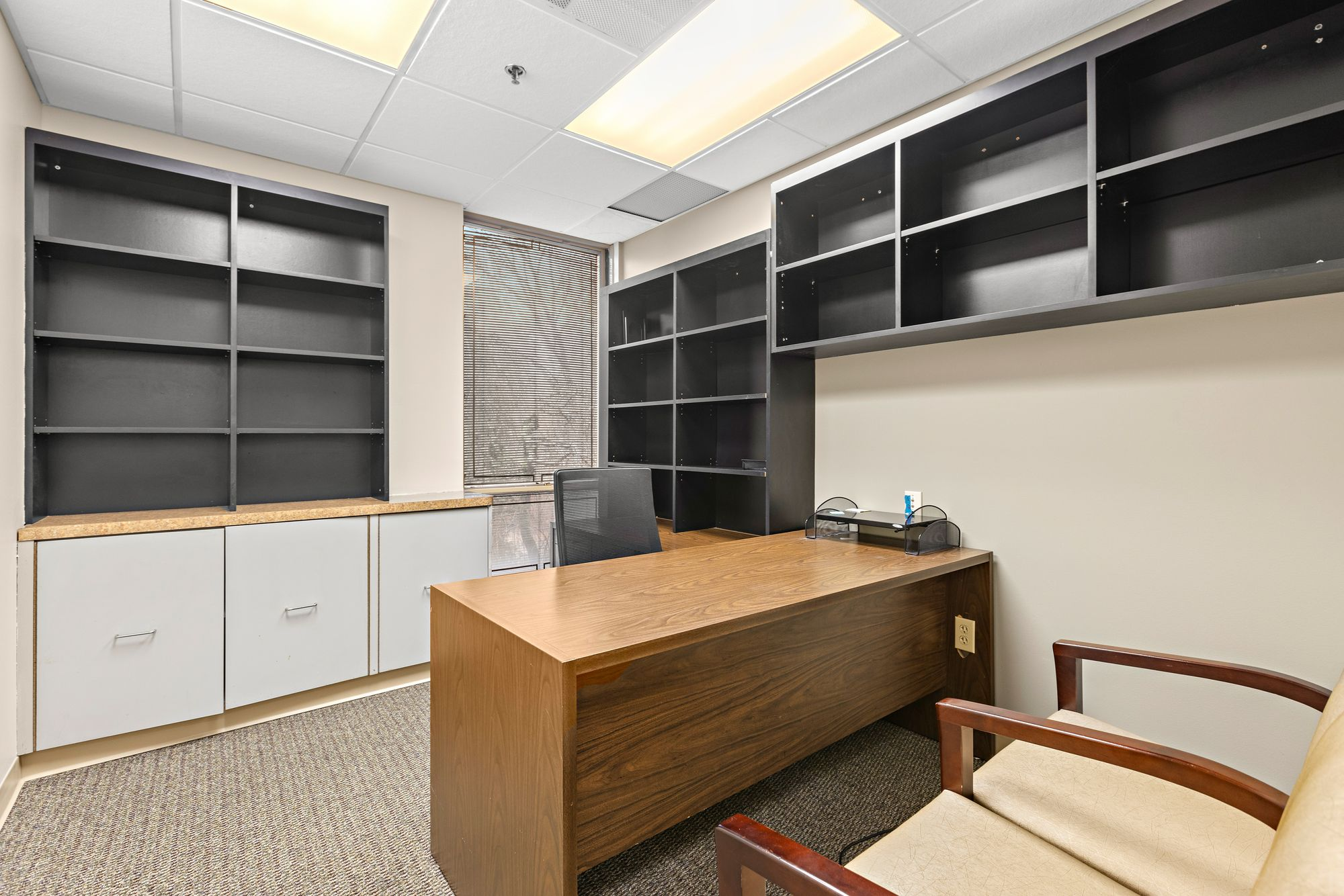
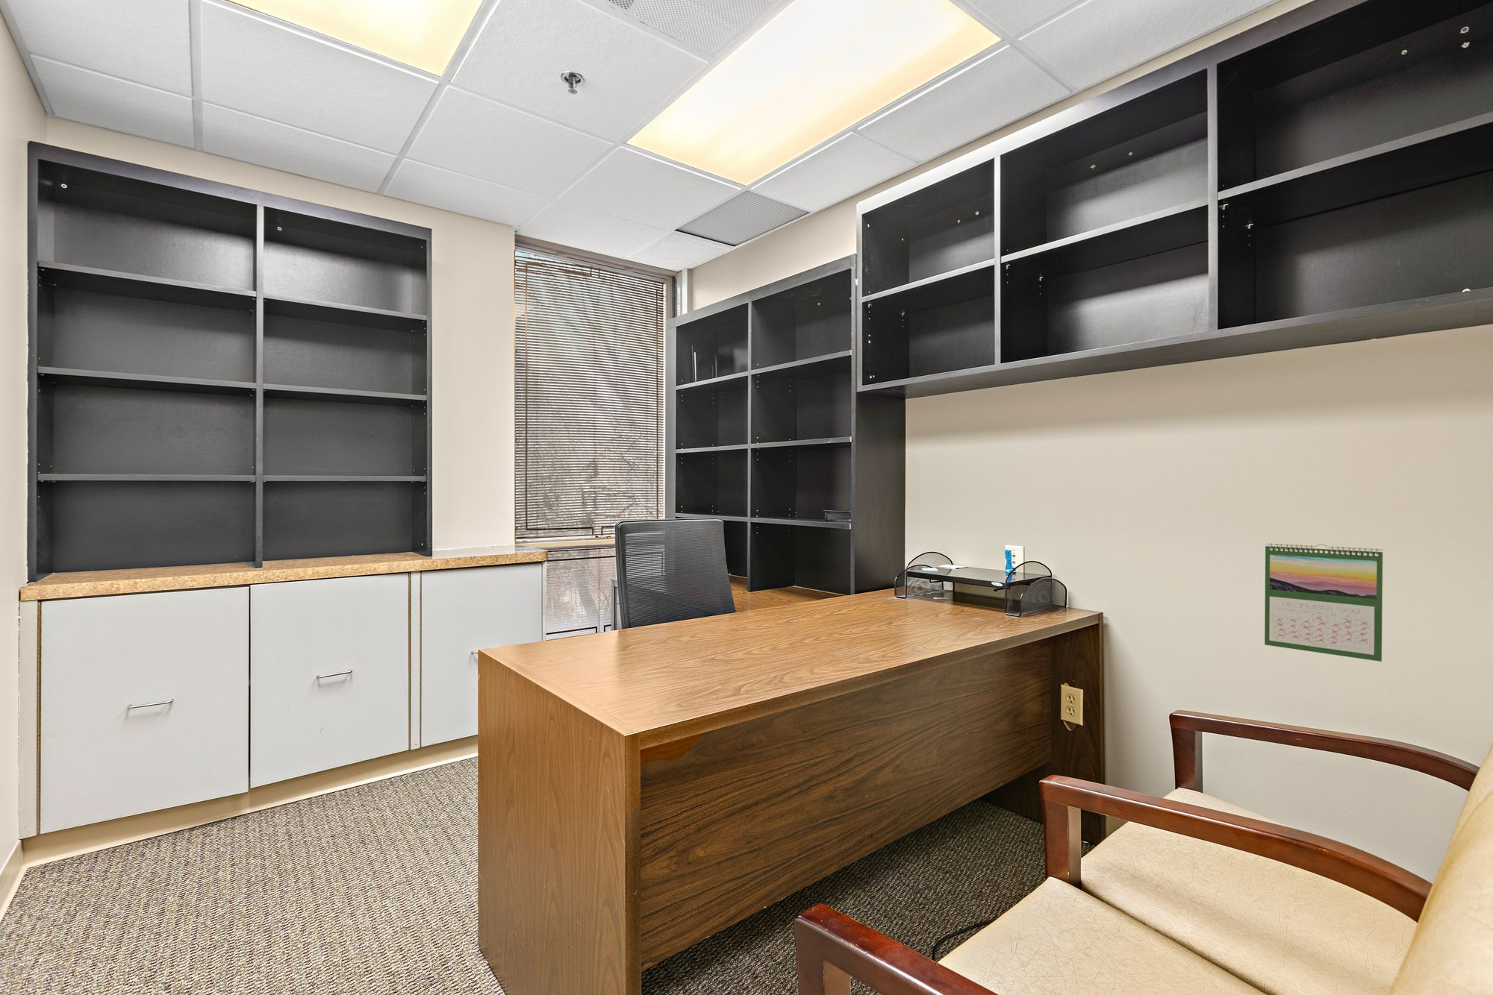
+ calendar [1264,542,1383,662]
